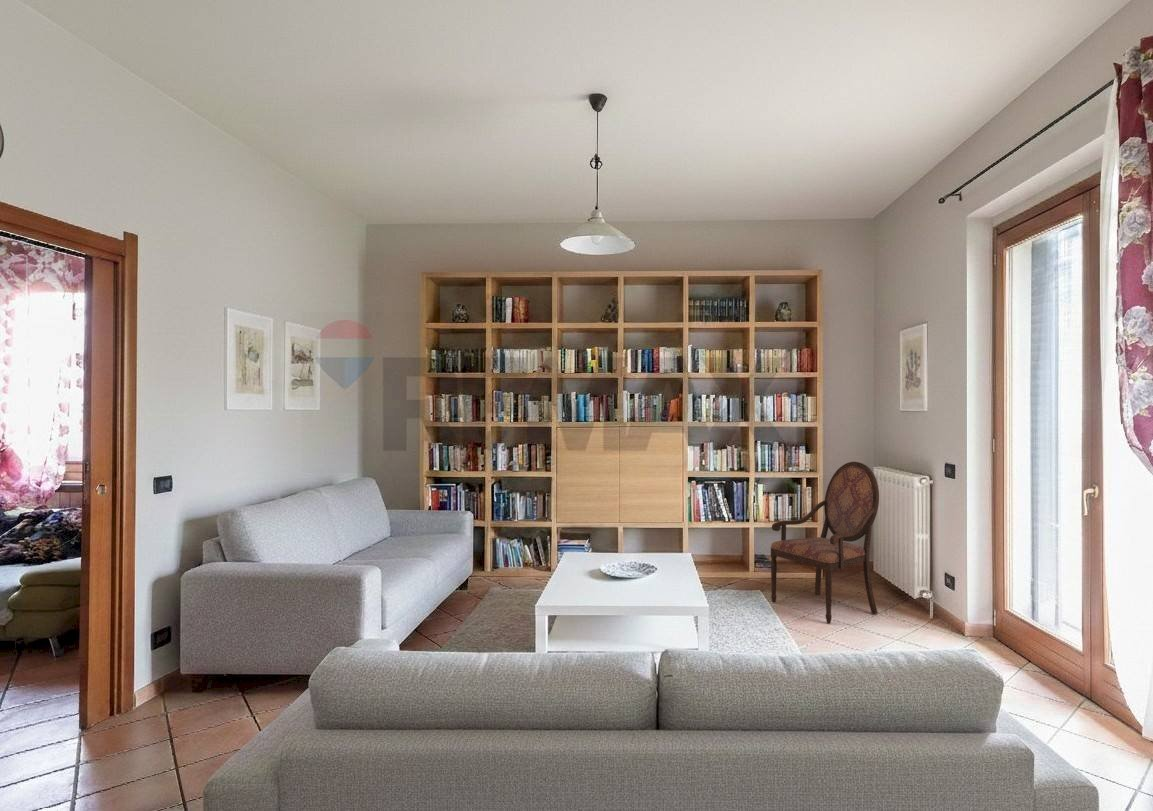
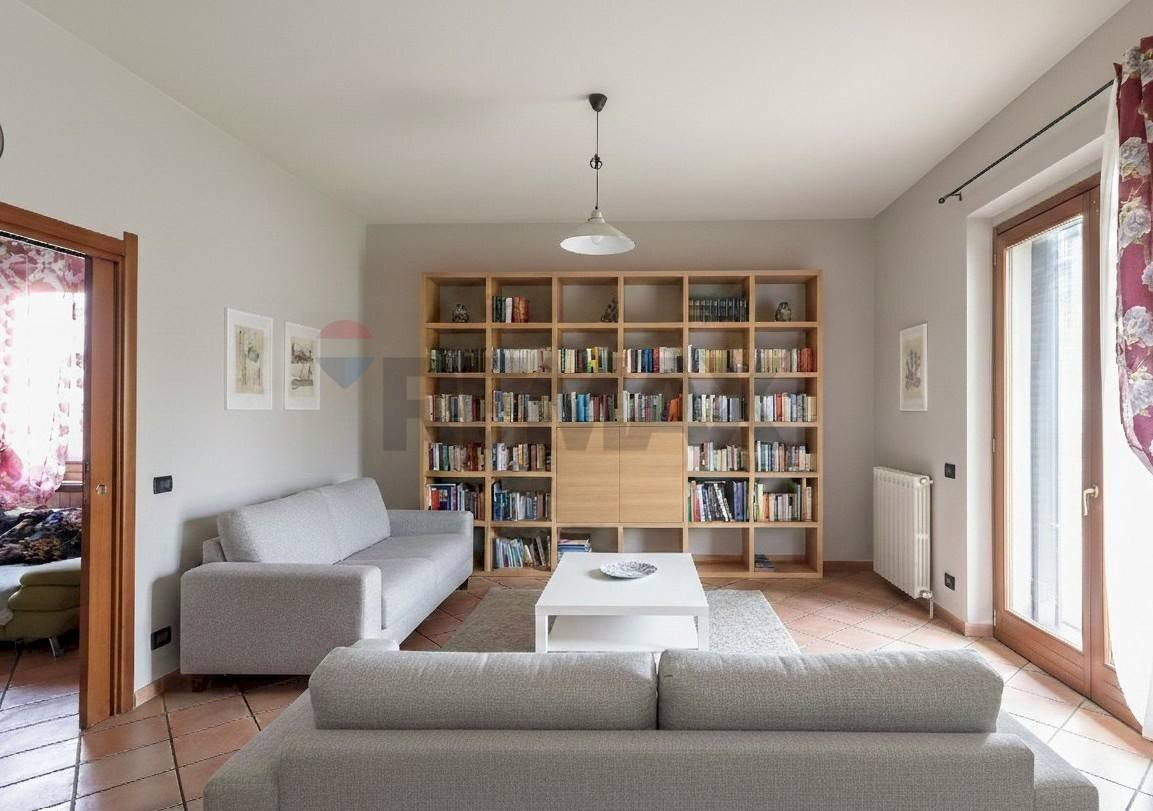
- armchair [770,461,880,625]
